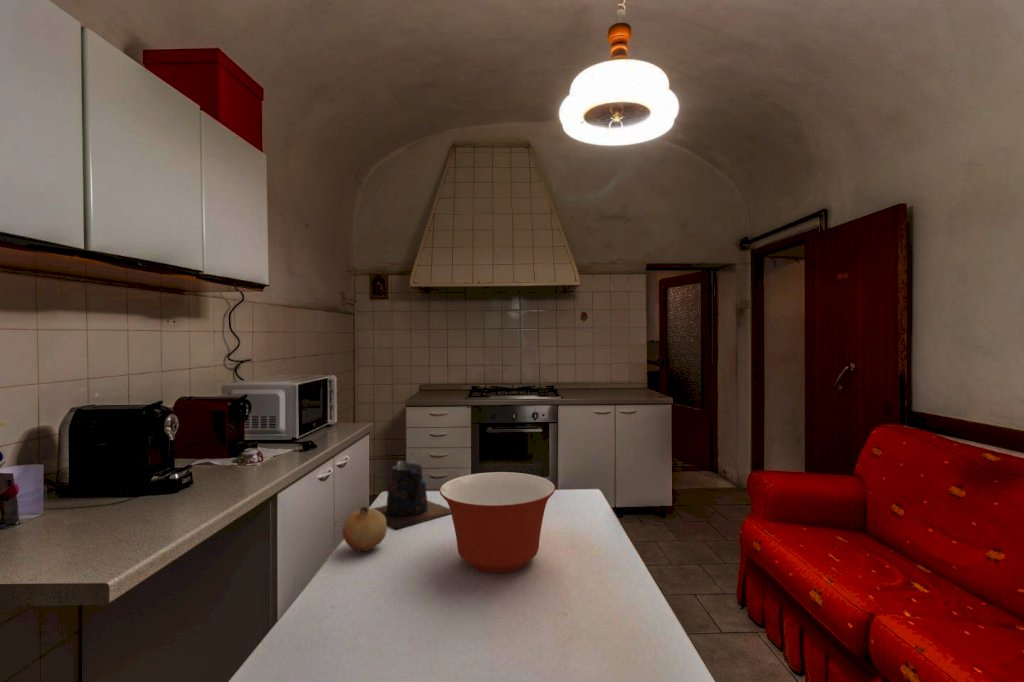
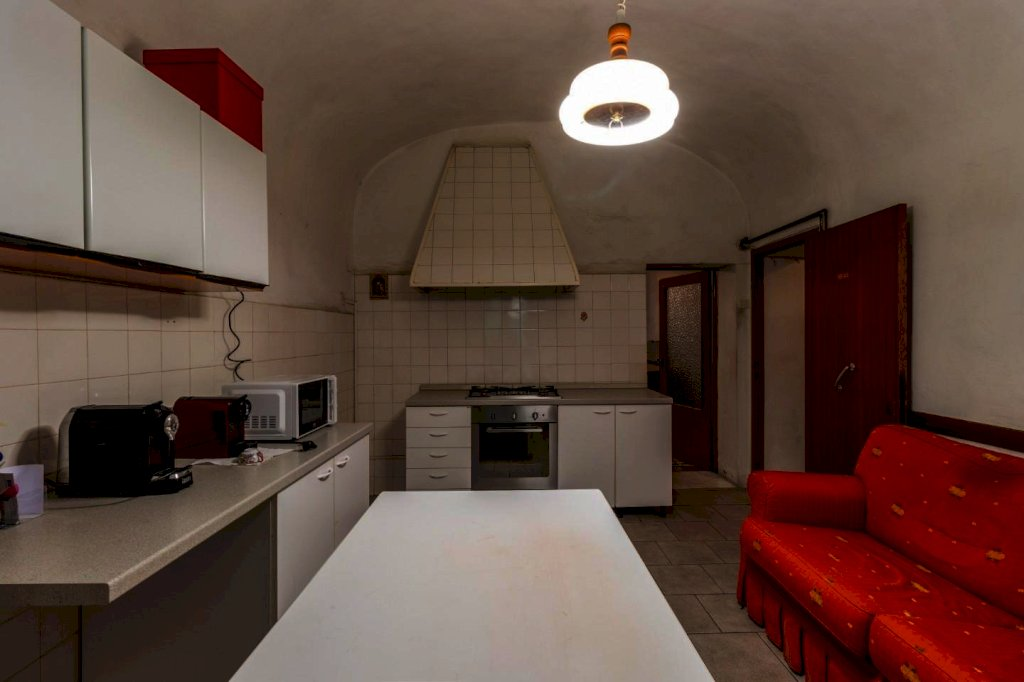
- mixing bowl [438,471,556,574]
- pitcher [372,460,451,530]
- fruit [341,505,388,552]
